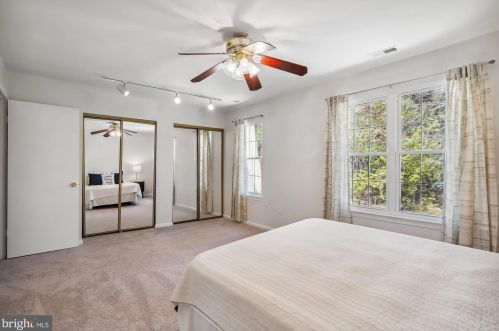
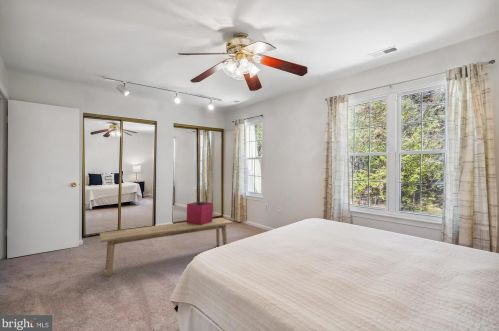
+ storage bin [186,201,213,225]
+ bench [99,217,234,277]
